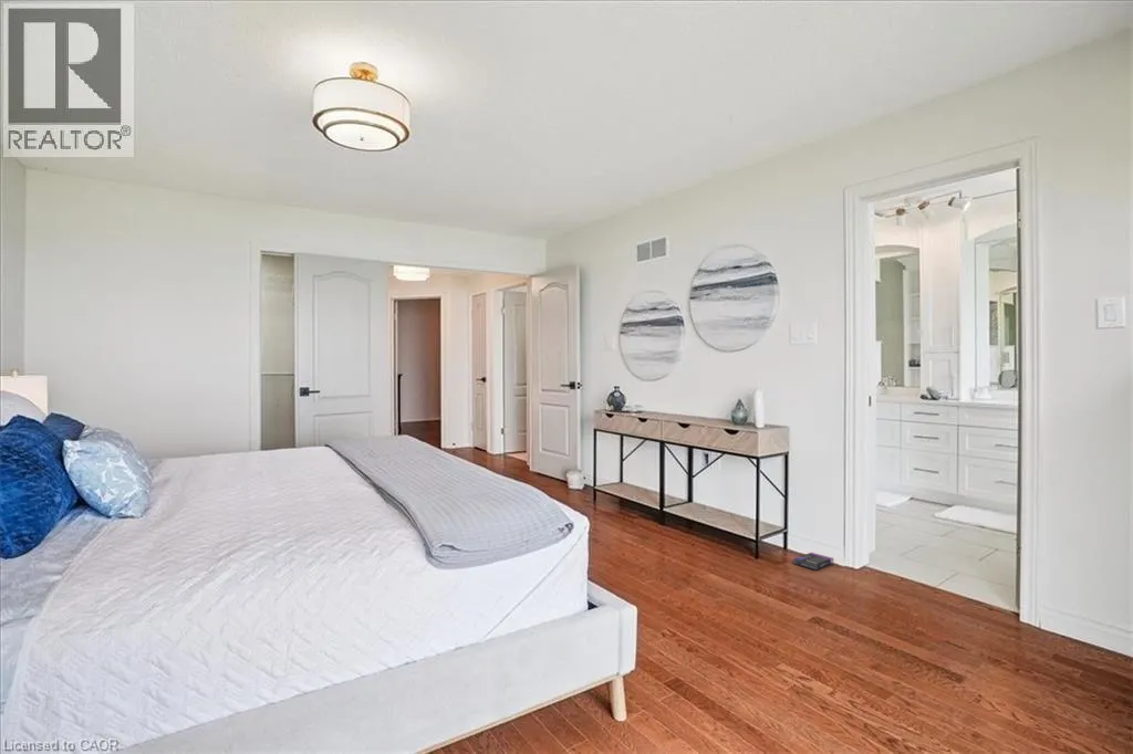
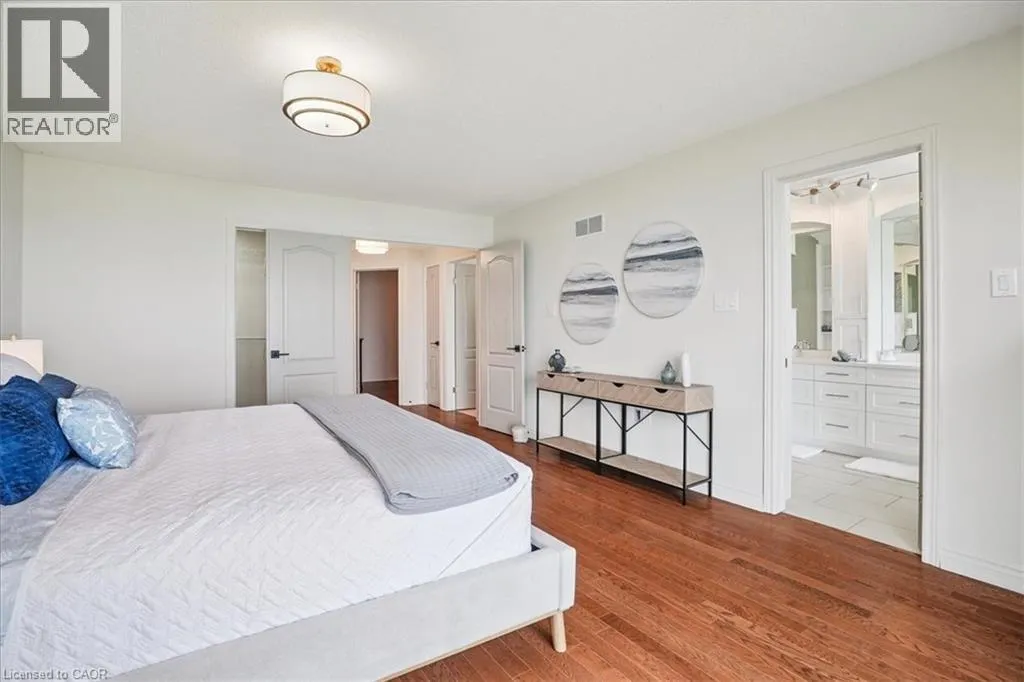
- box [792,552,834,572]
